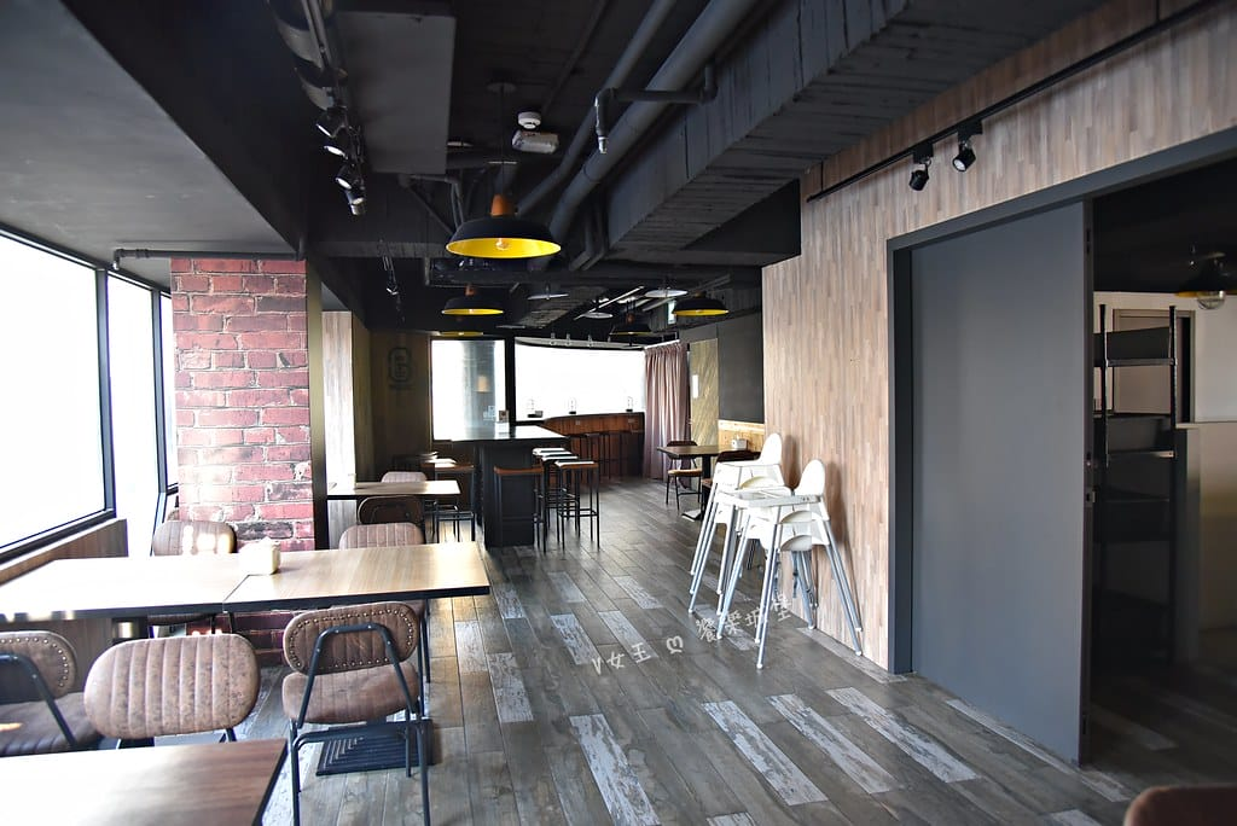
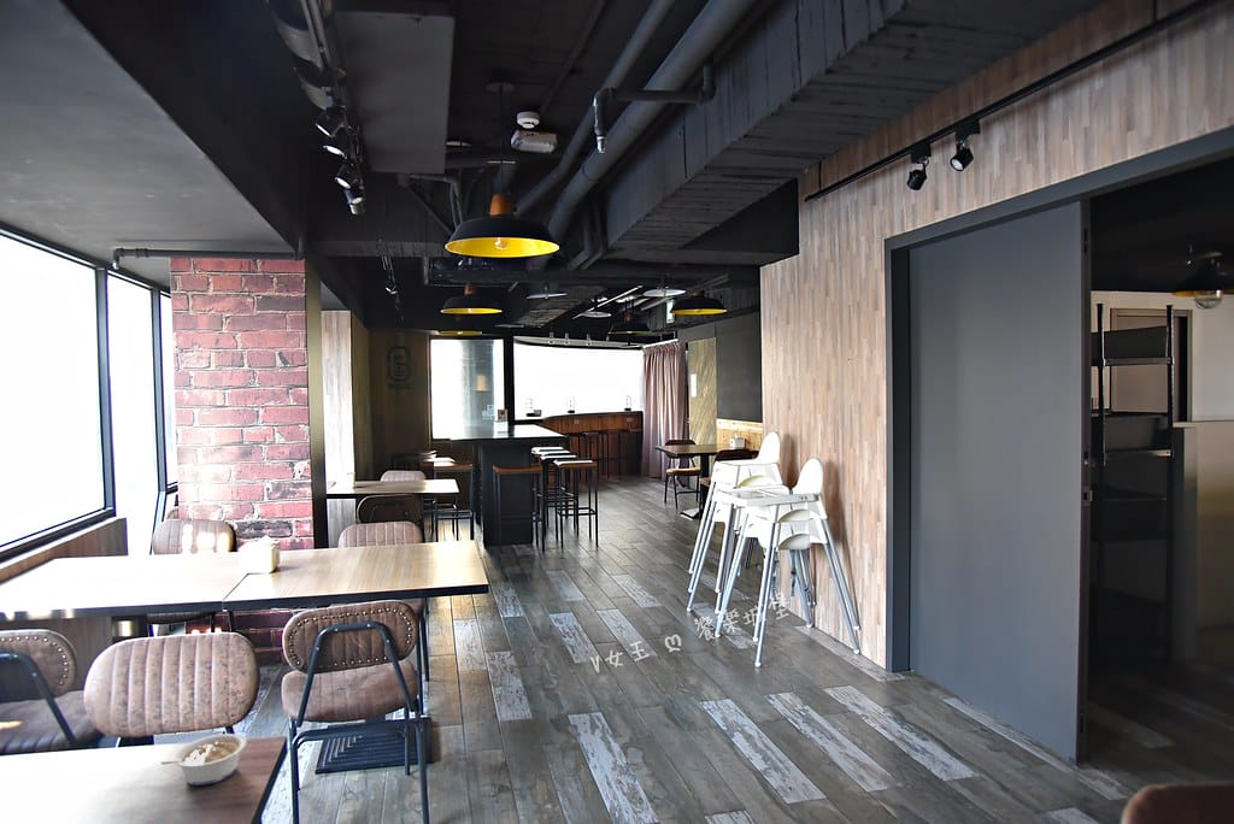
+ legume [159,732,248,787]
